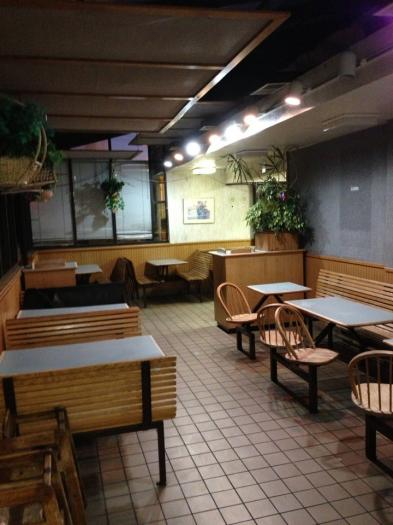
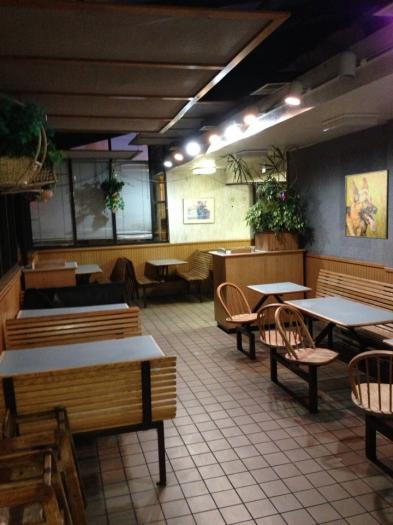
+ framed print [344,169,390,240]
